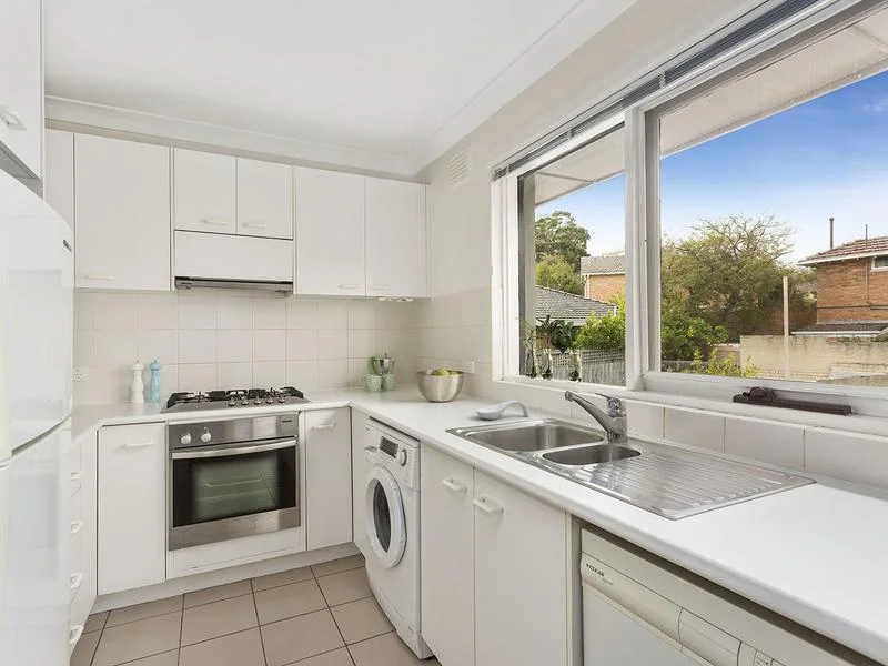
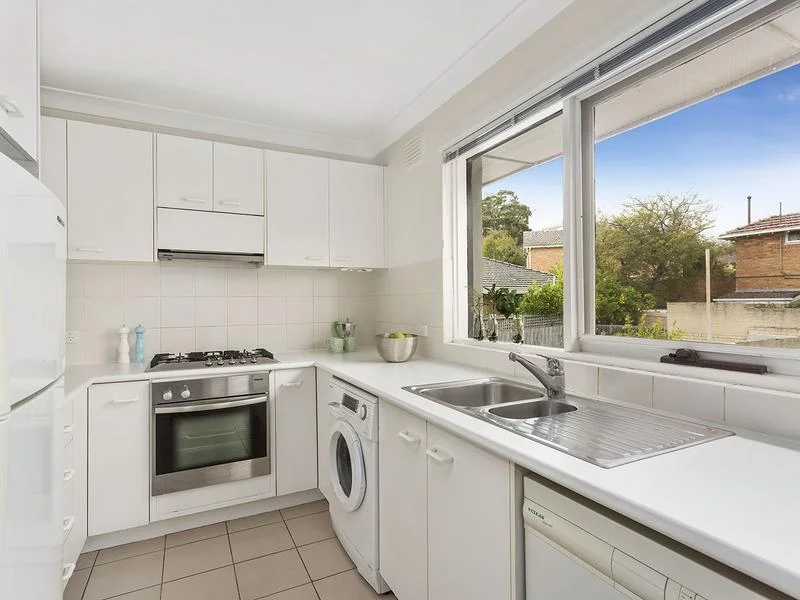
- spoon rest [475,400,531,421]
